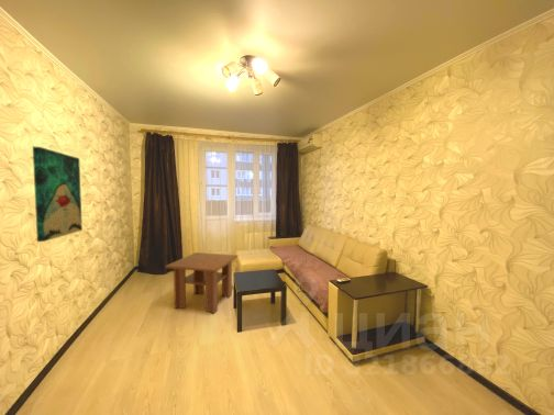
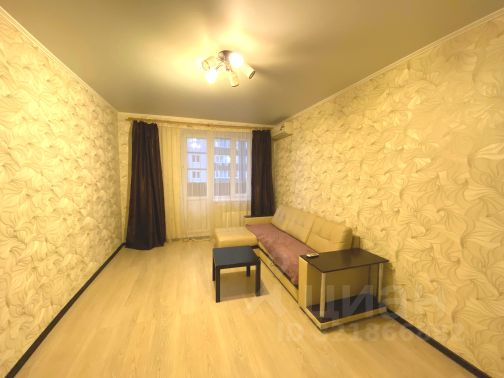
- coffee table [165,251,239,314]
- wall art [32,145,84,243]
